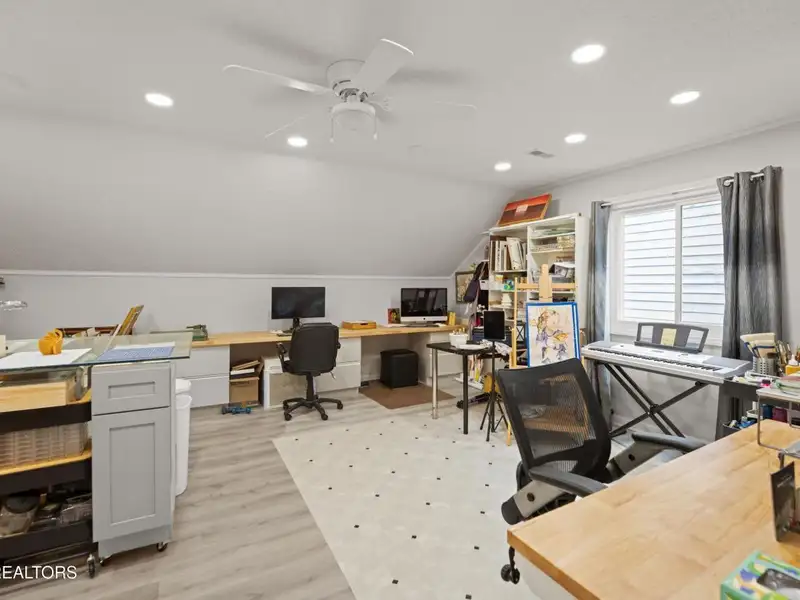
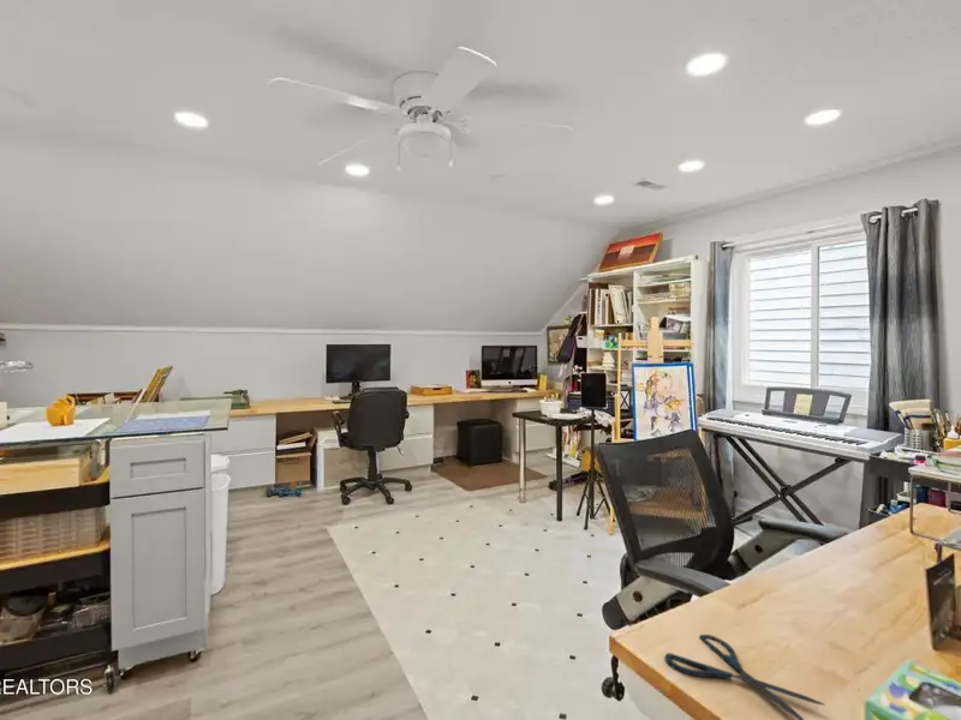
+ shears [664,634,826,720]
